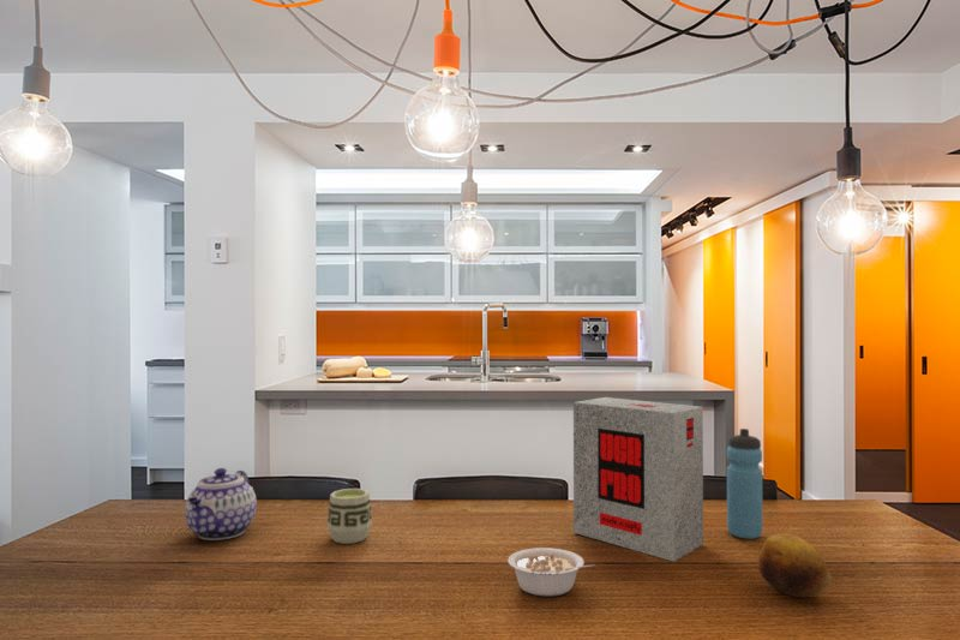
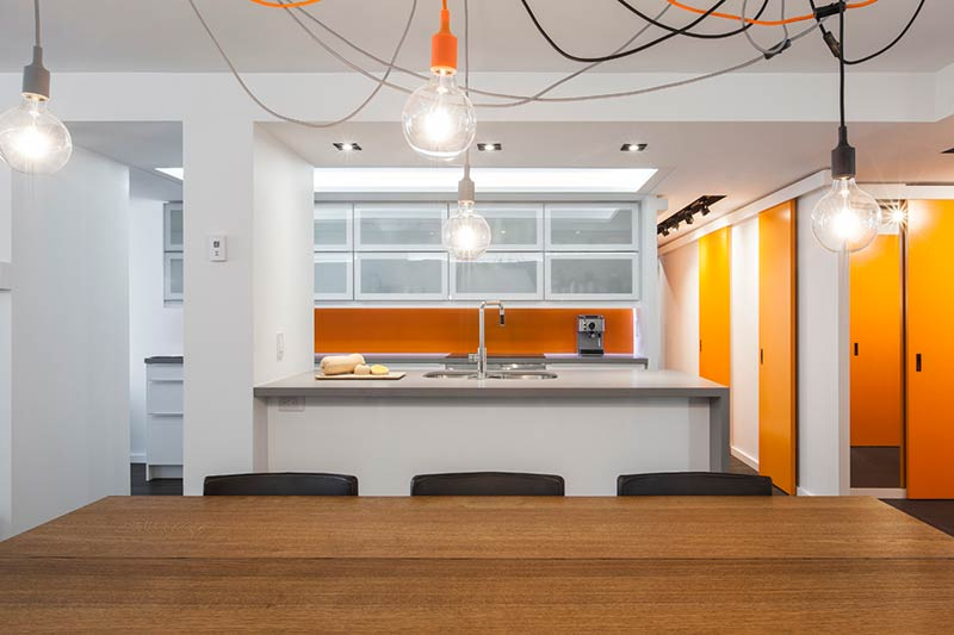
- fruit [757,532,833,598]
- legume [508,546,596,597]
- water bottle [726,427,763,540]
- teapot [184,467,258,542]
- cereal box [572,396,704,563]
- cup [326,488,373,545]
